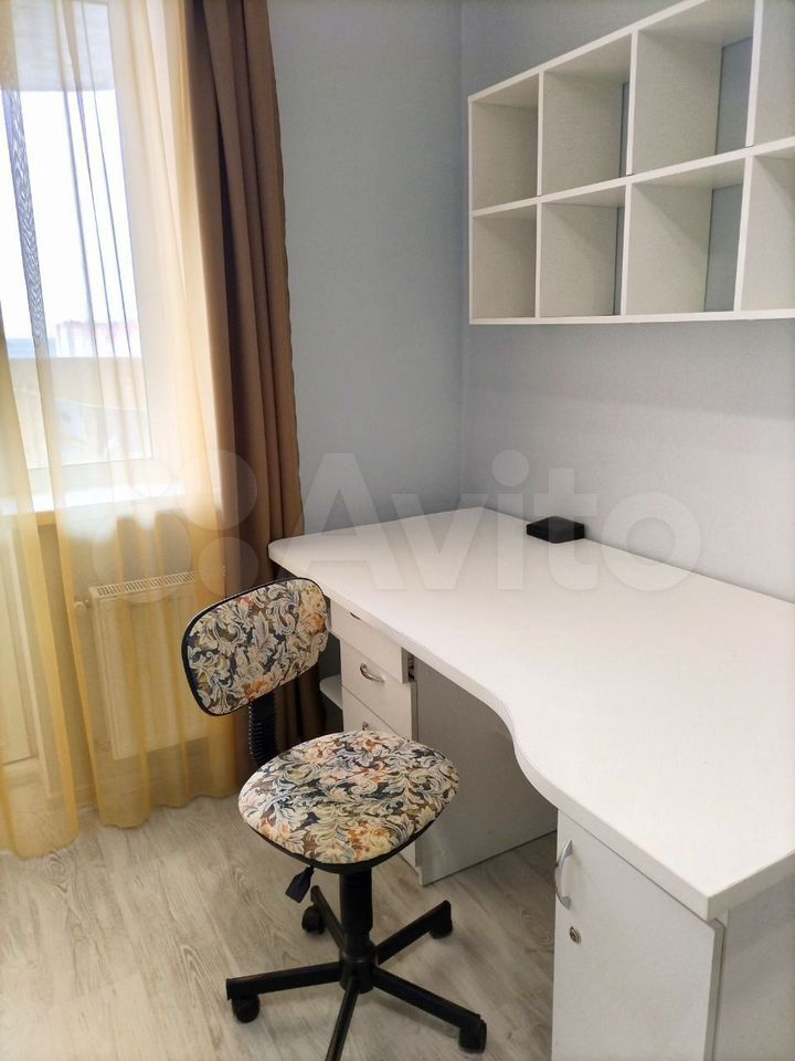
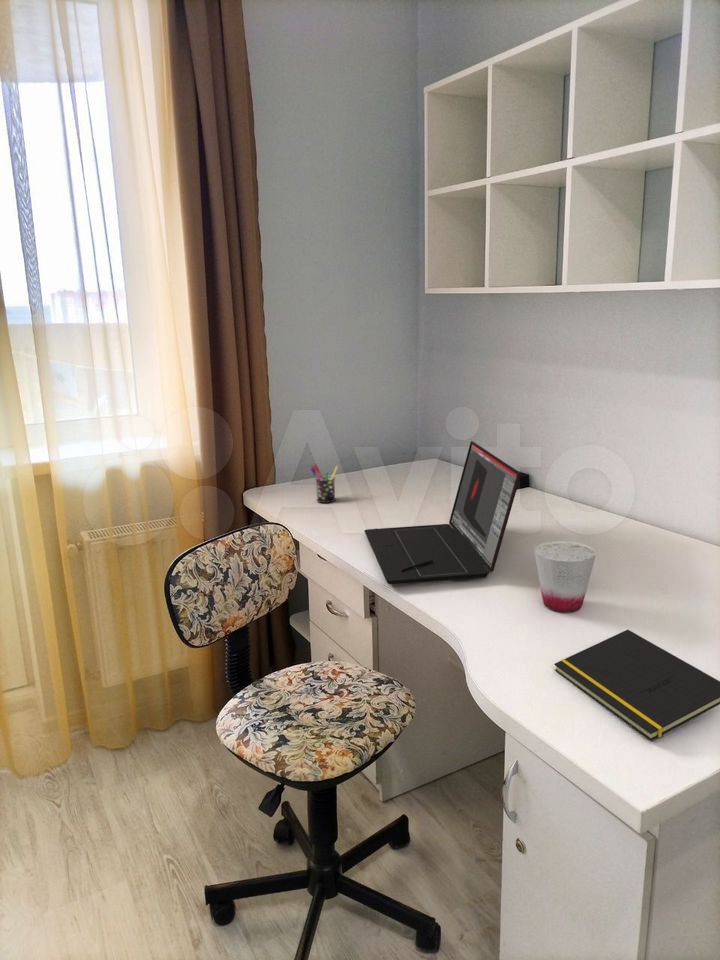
+ cup [533,540,597,613]
+ notepad [553,629,720,742]
+ laptop [363,440,522,586]
+ pen holder [309,462,339,504]
